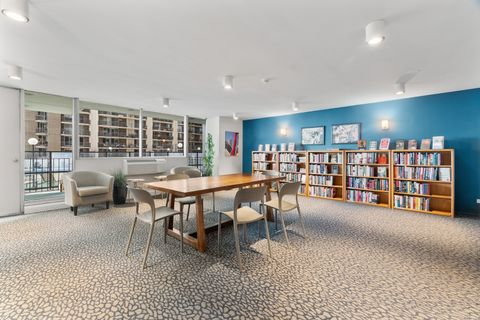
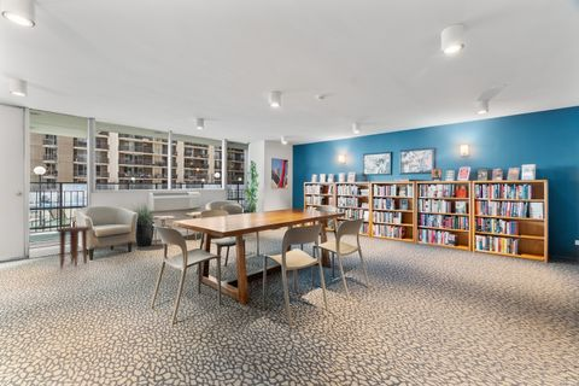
+ side table [55,226,92,268]
